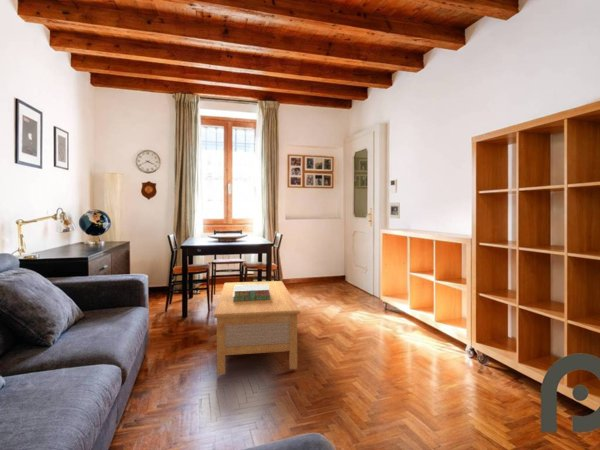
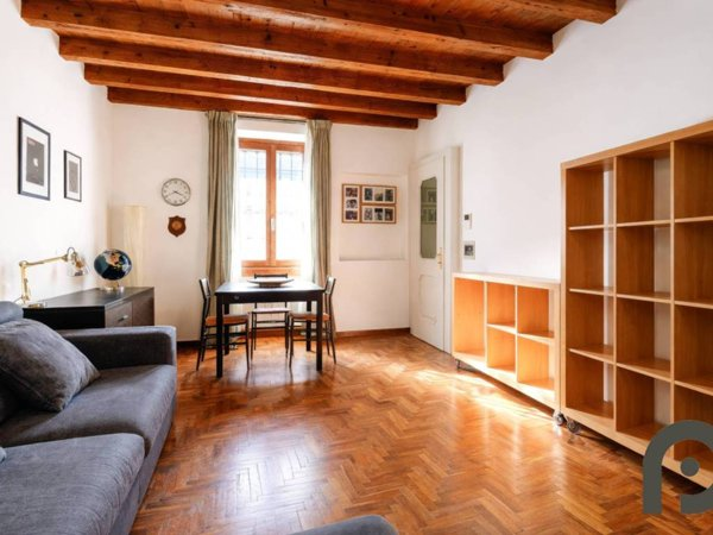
- stack of books [233,285,271,301]
- coffee table [212,280,302,376]
